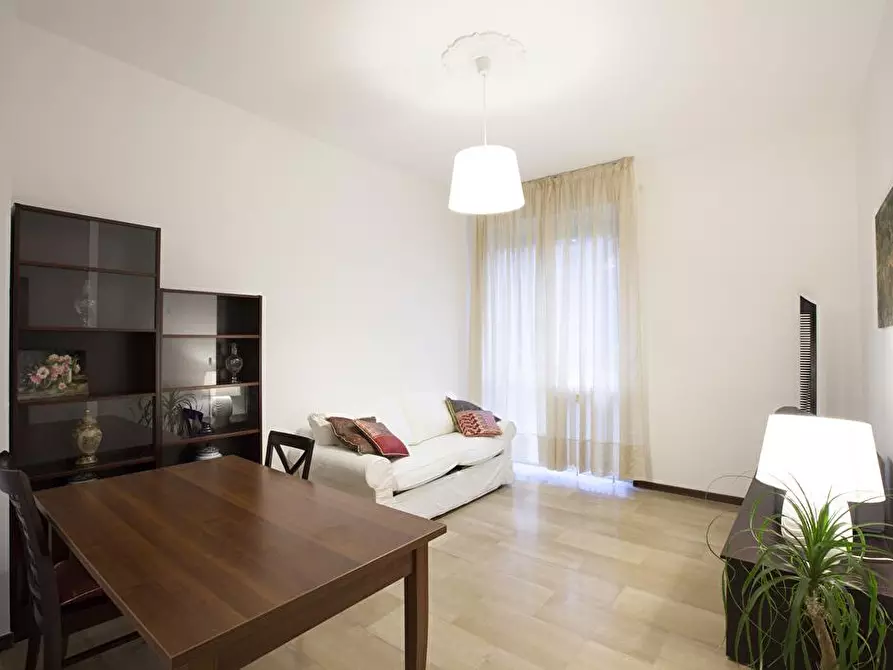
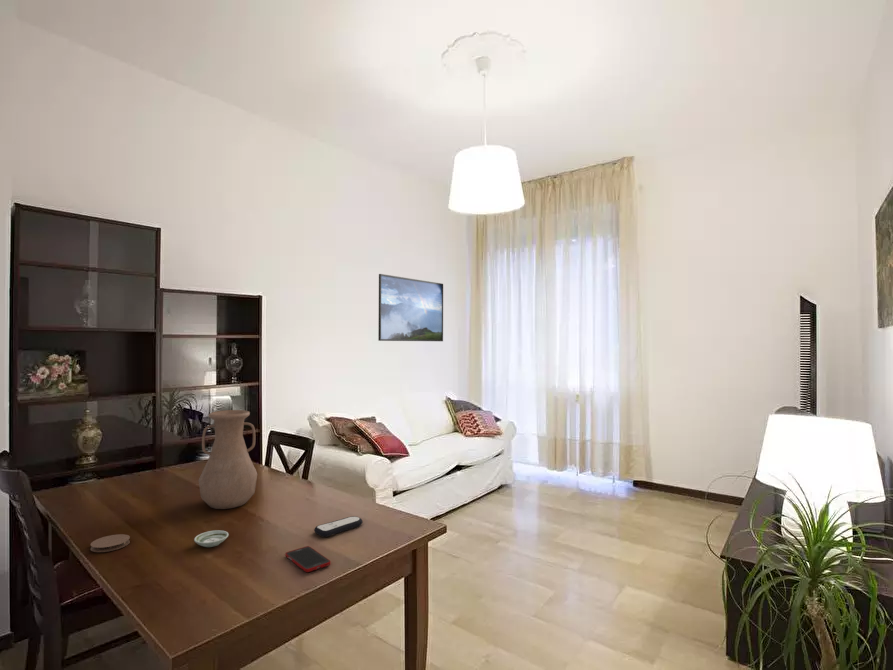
+ remote control [313,515,364,538]
+ coaster [89,533,131,553]
+ vase [198,409,258,510]
+ cell phone [284,545,332,573]
+ saucer [193,529,230,548]
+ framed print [377,273,444,342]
